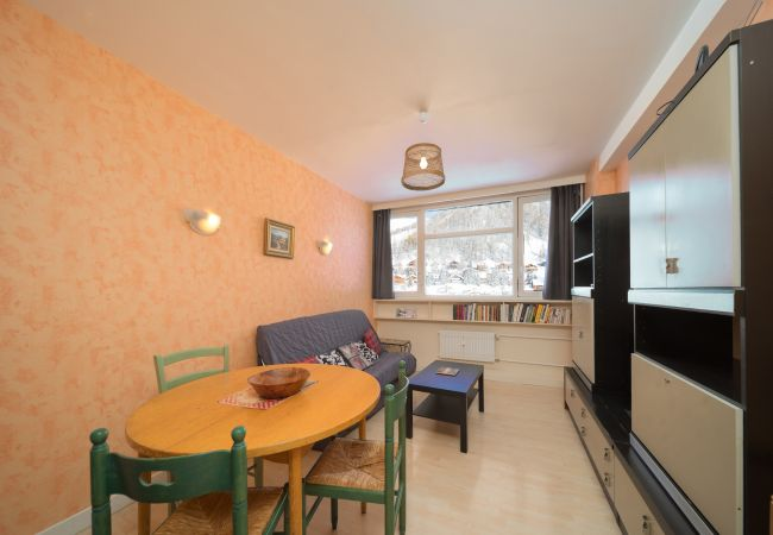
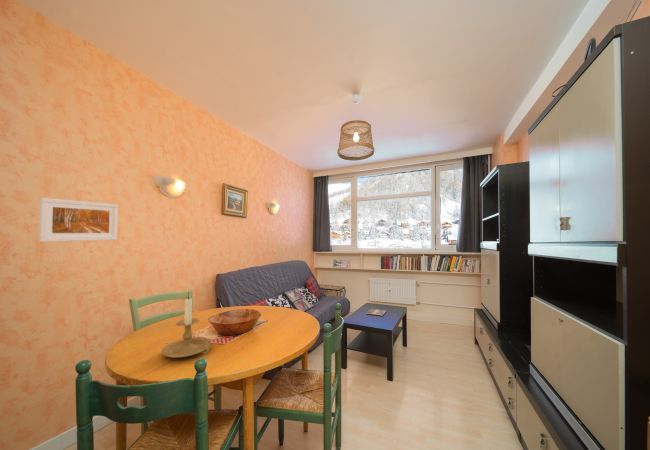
+ candle holder [161,296,213,358]
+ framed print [38,197,119,243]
